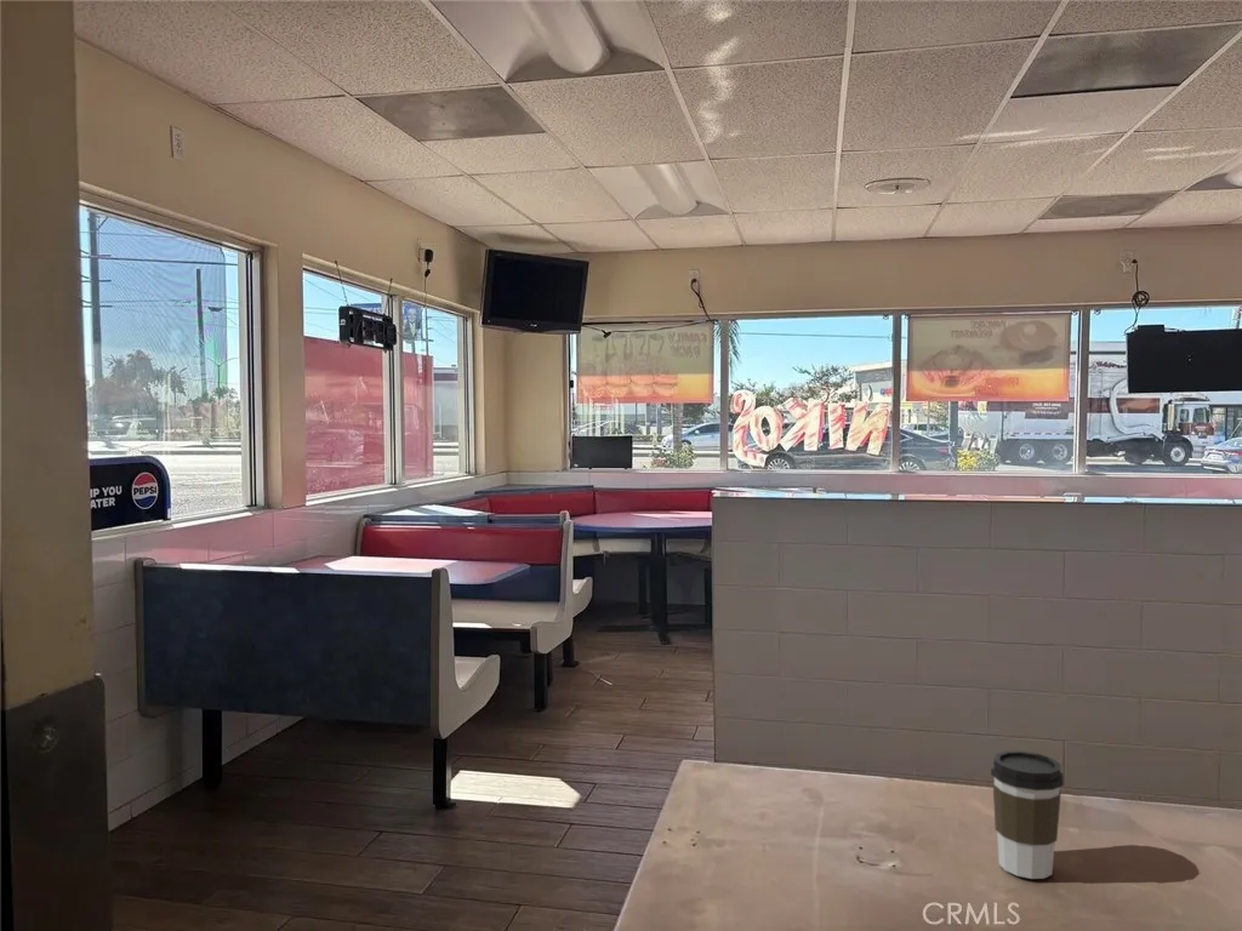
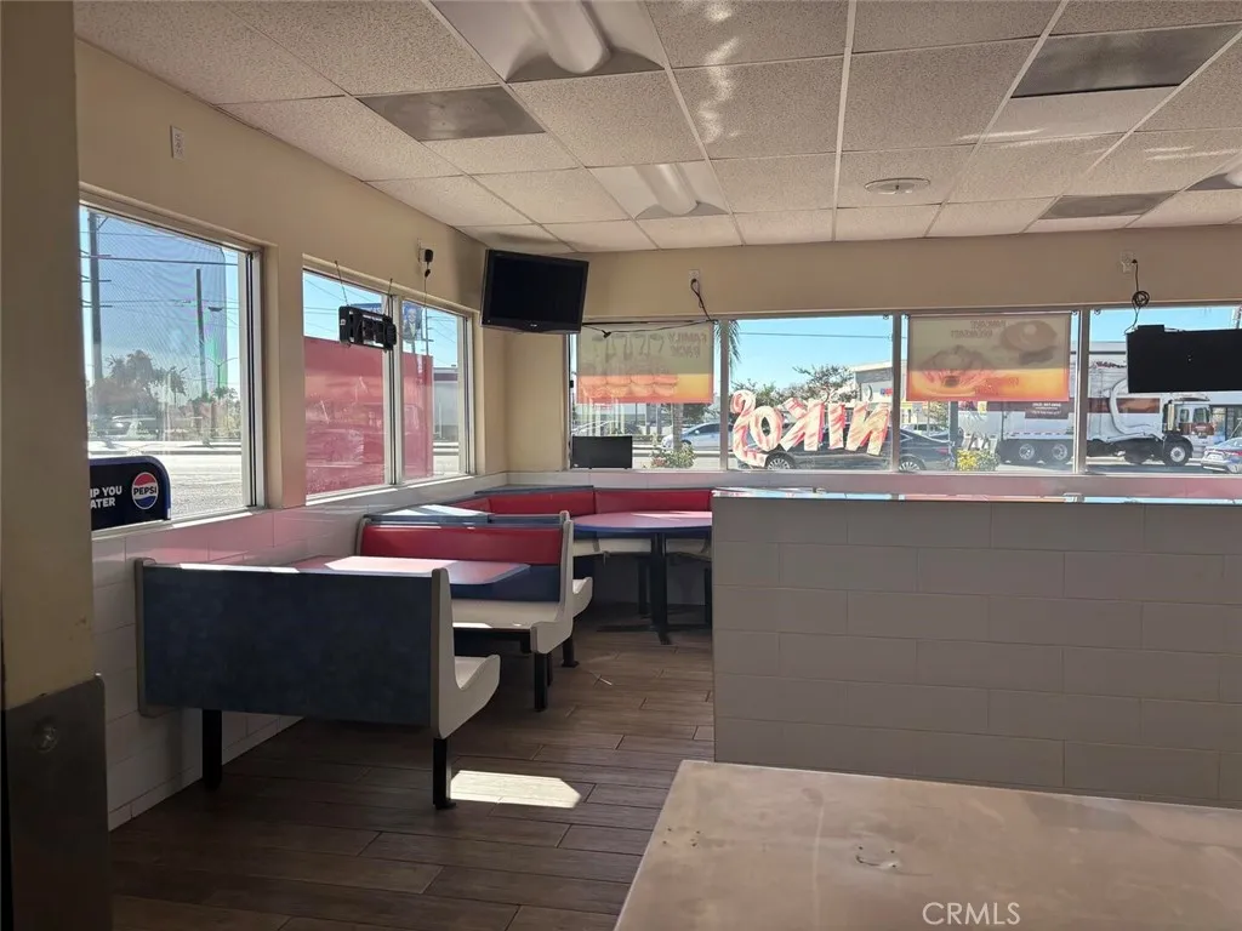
- coffee cup [990,749,1065,880]
